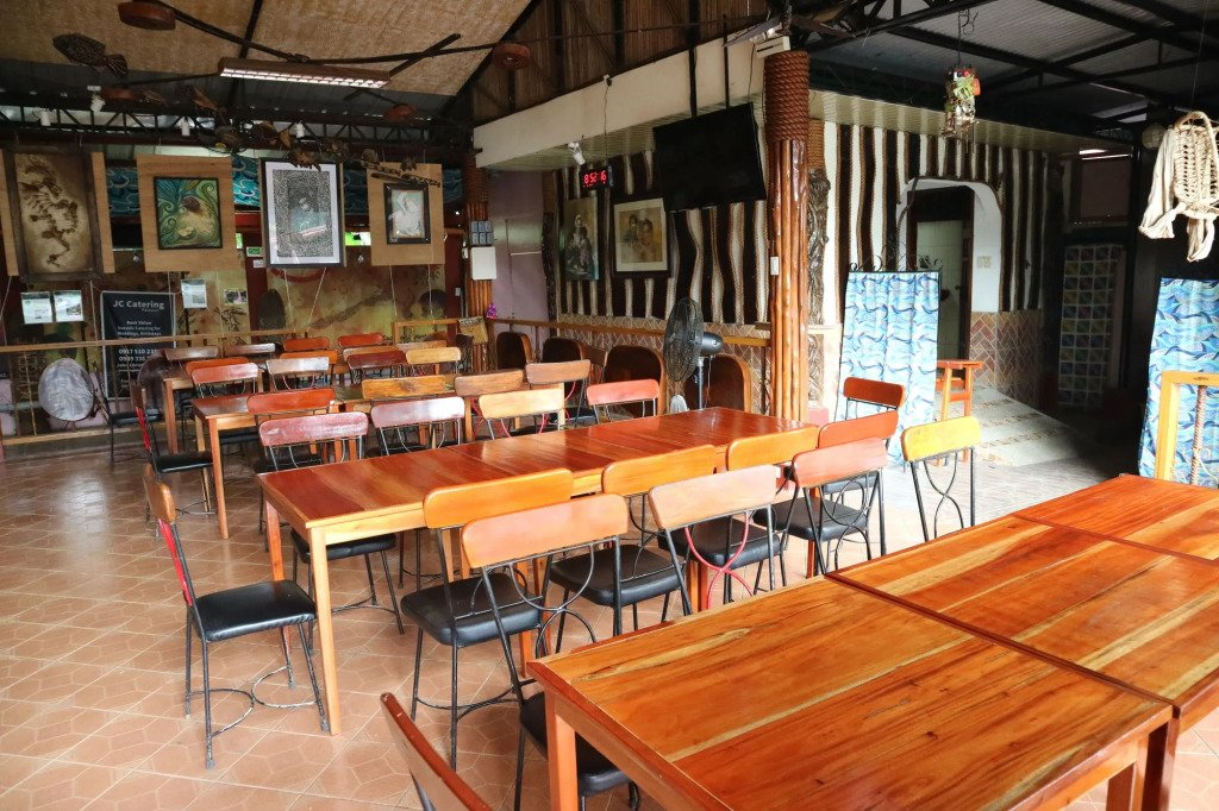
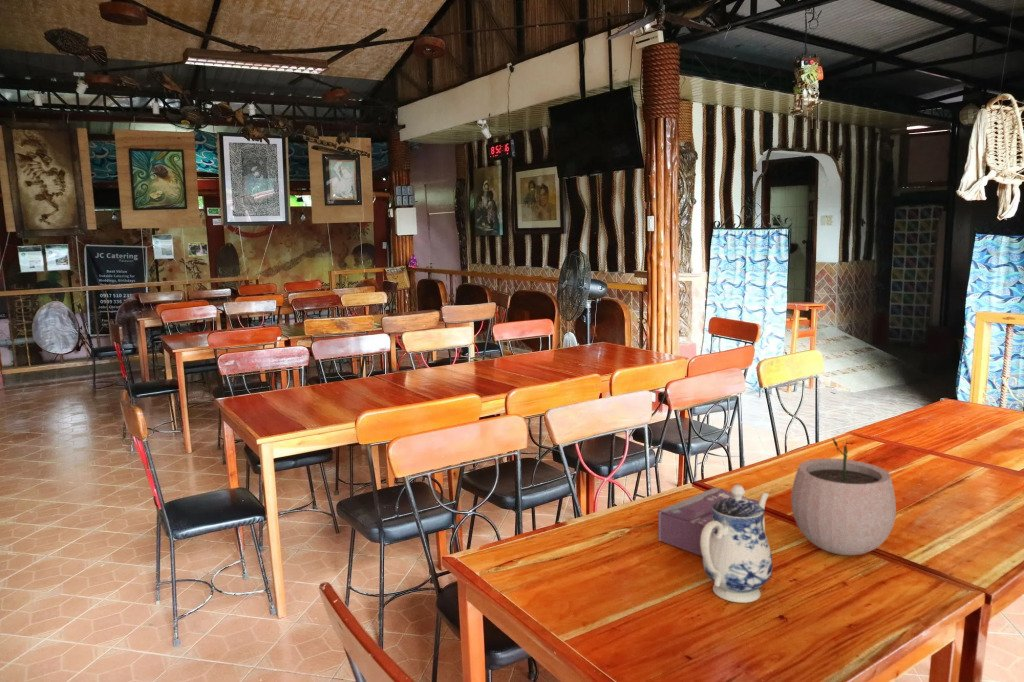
+ plant pot [790,436,897,556]
+ teapot [700,484,773,604]
+ tissue box [657,486,760,557]
